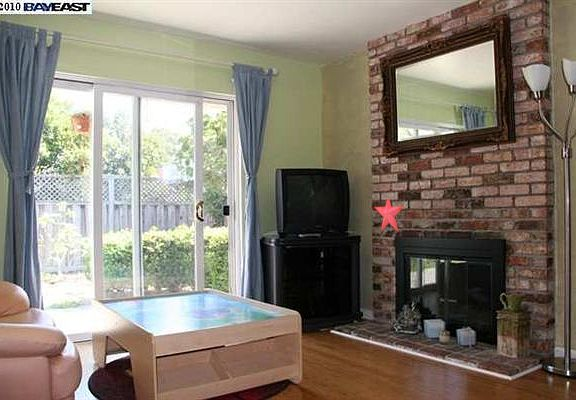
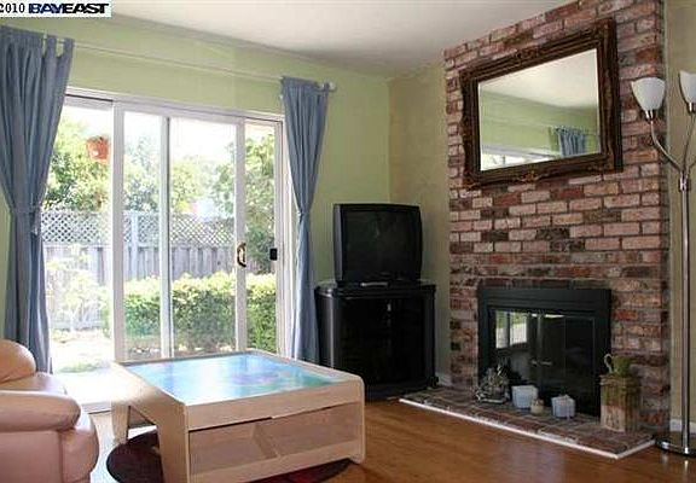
- decorative star [373,197,405,233]
